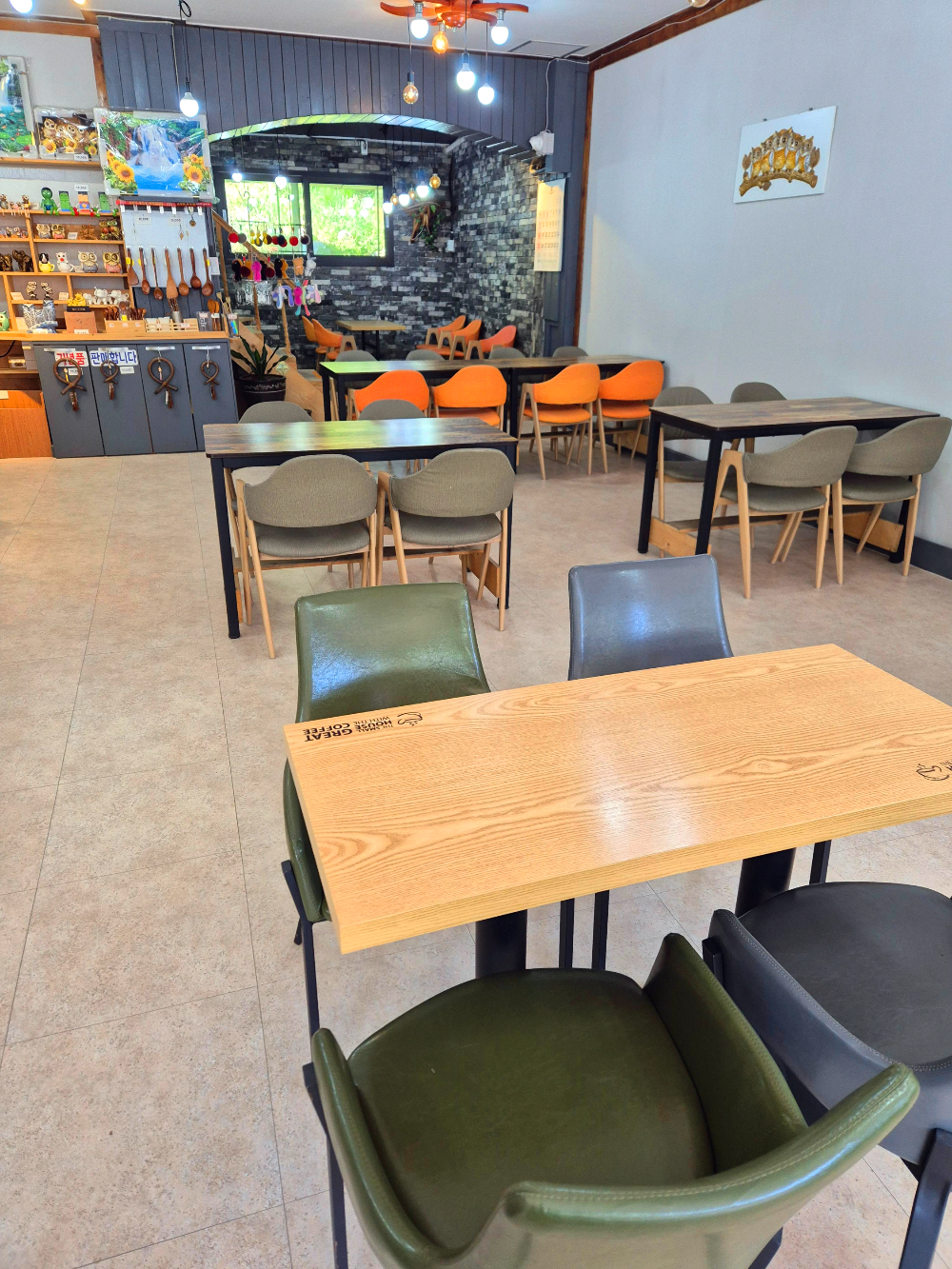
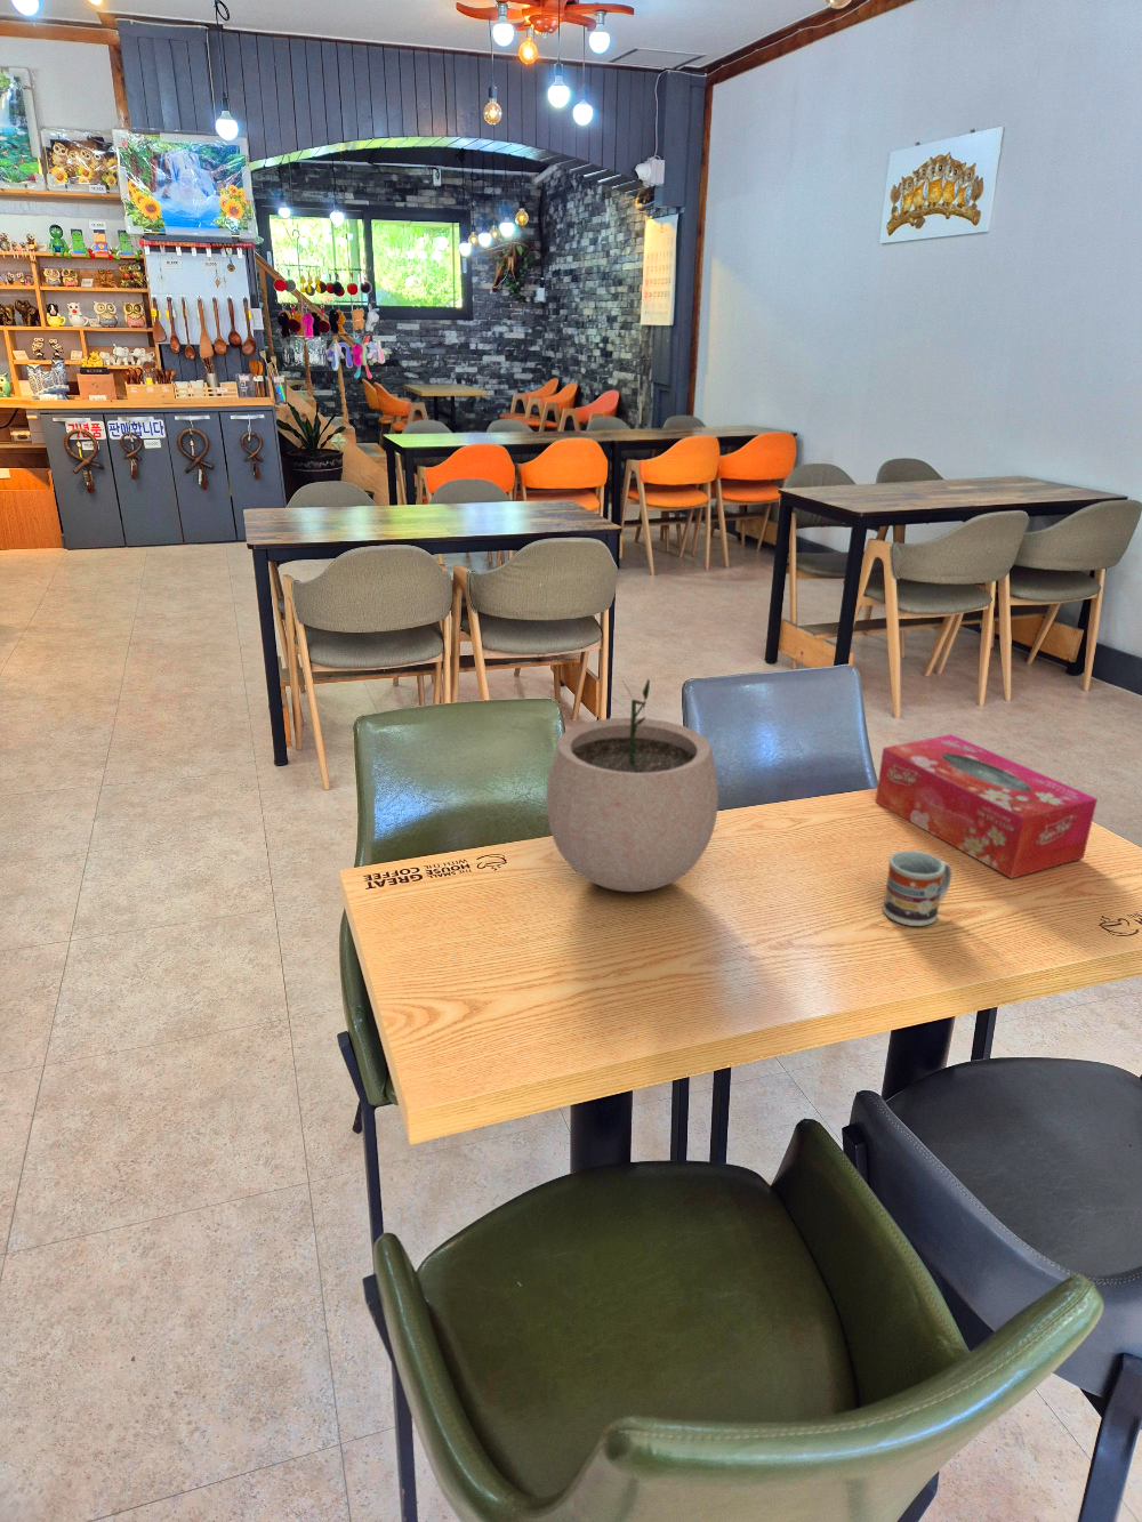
+ plant pot [545,678,720,892]
+ tissue box [874,733,1099,880]
+ cup [882,849,954,927]
